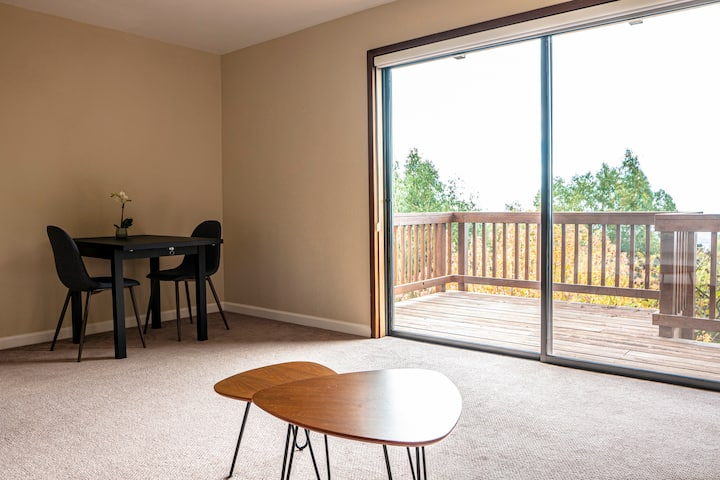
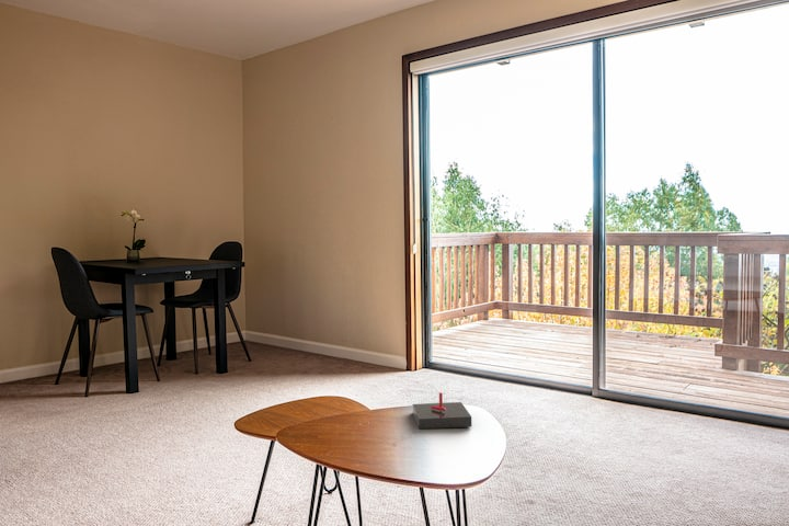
+ candle [412,391,472,430]
